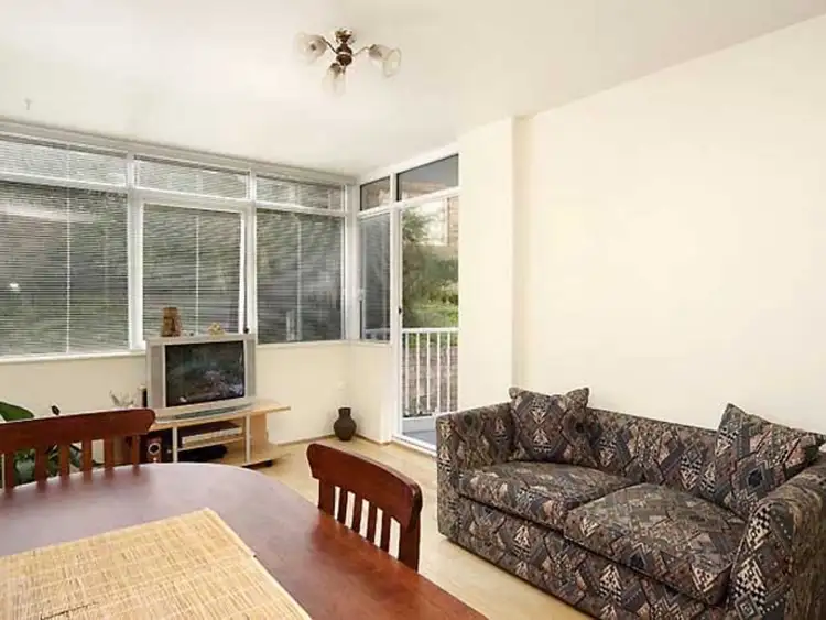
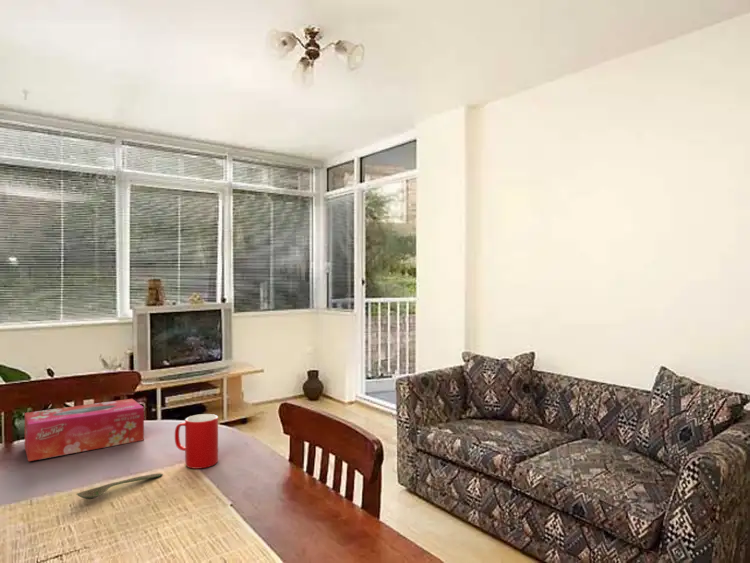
+ cup [174,413,219,470]
+ spoon [76,472,163,500]
+ tissue box [24,398,145,462]
